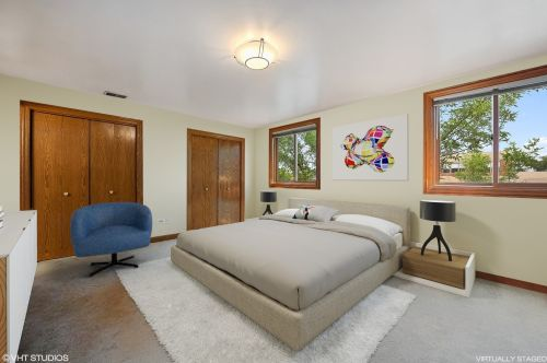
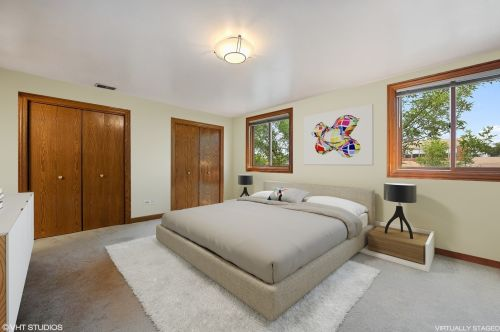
- armchair [69,201,153,278]
